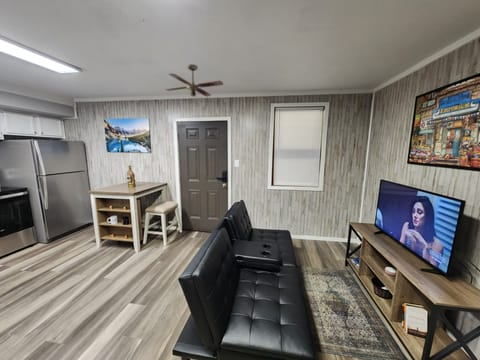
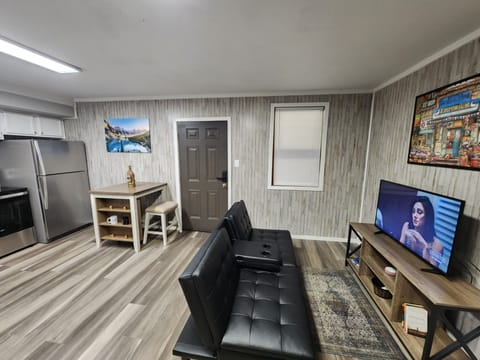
- ceiling fan [164,63,224,98]
